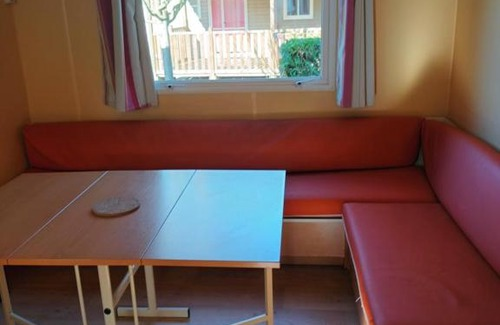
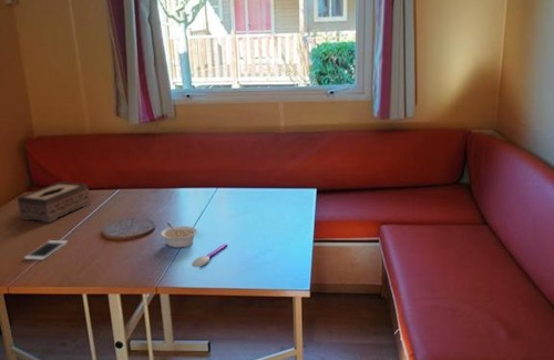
+ spoon [191,243,228,268]
+ cell phone [23,239,69,261]
+ legume [160,222,198,249]
+ tissue box [17,181,91,224]
